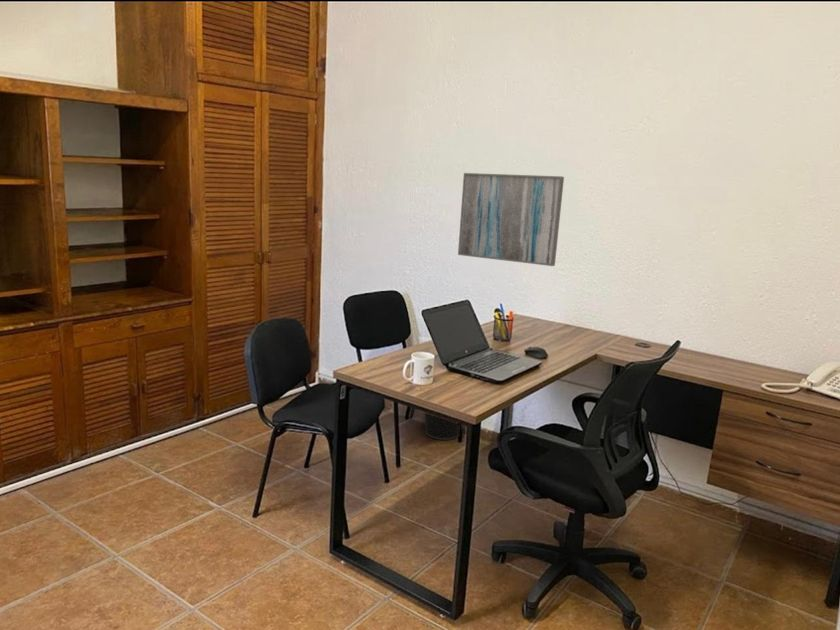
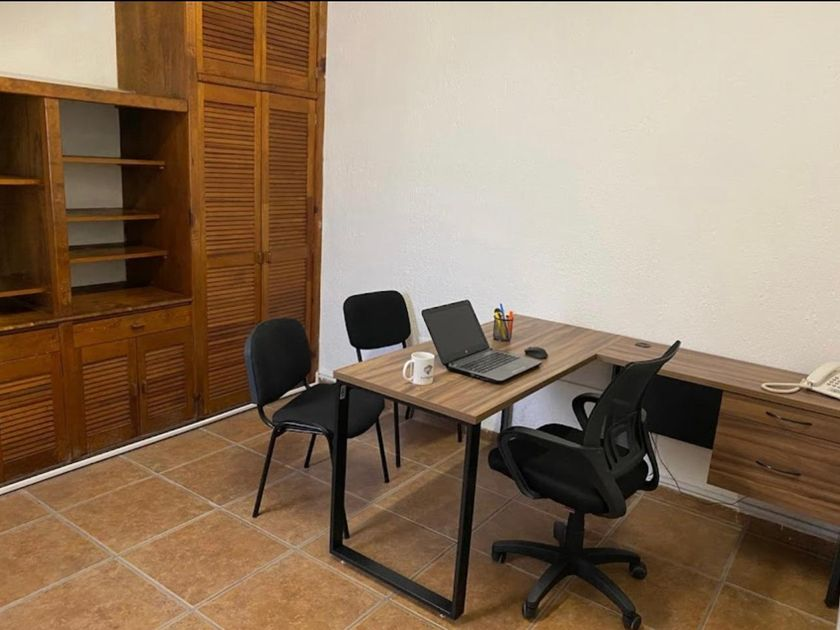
- wall art [457,172,565,267]
- wastebasket [424,412,461,441]
